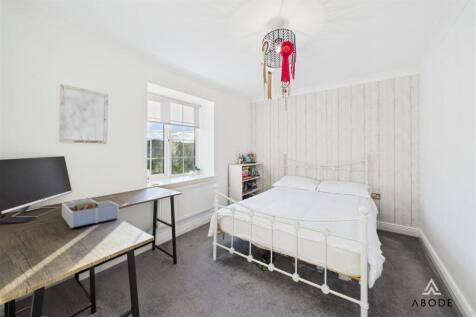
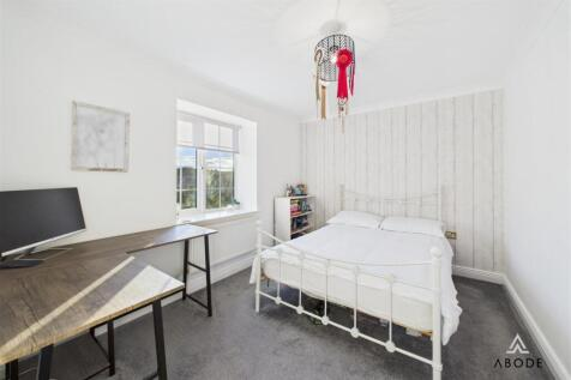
- desk organizer [61,197,120,229]
